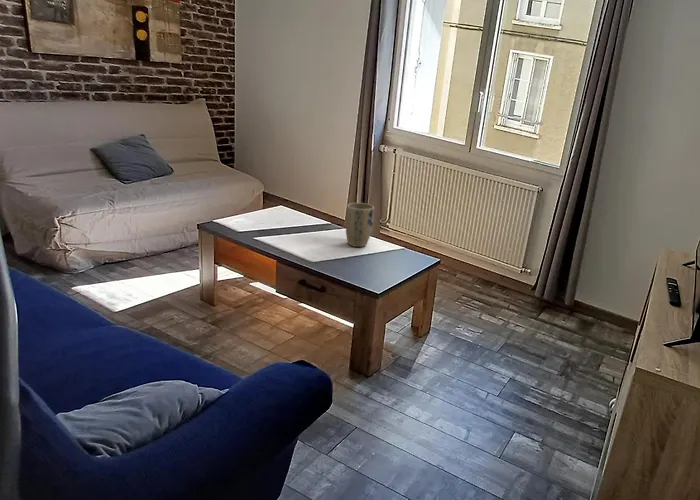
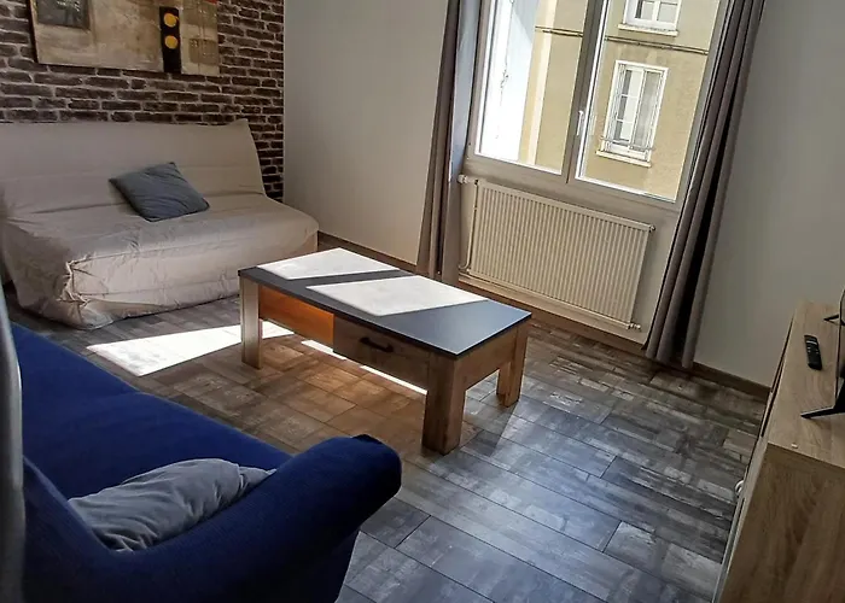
- plant pot [345,202,375,248]
